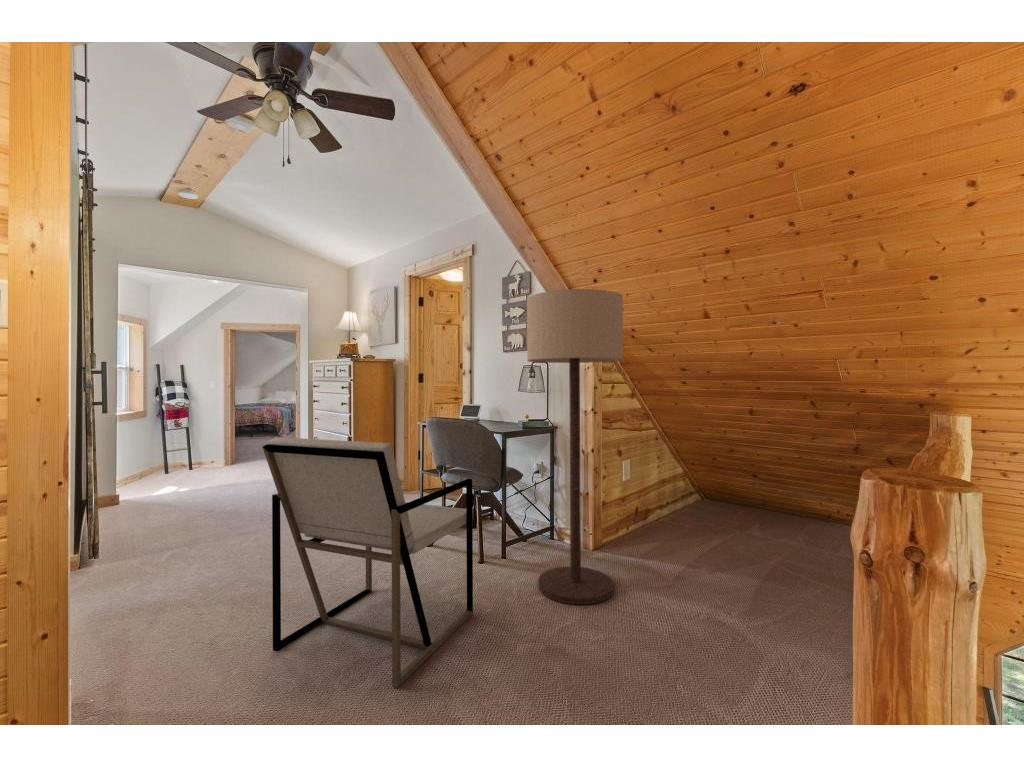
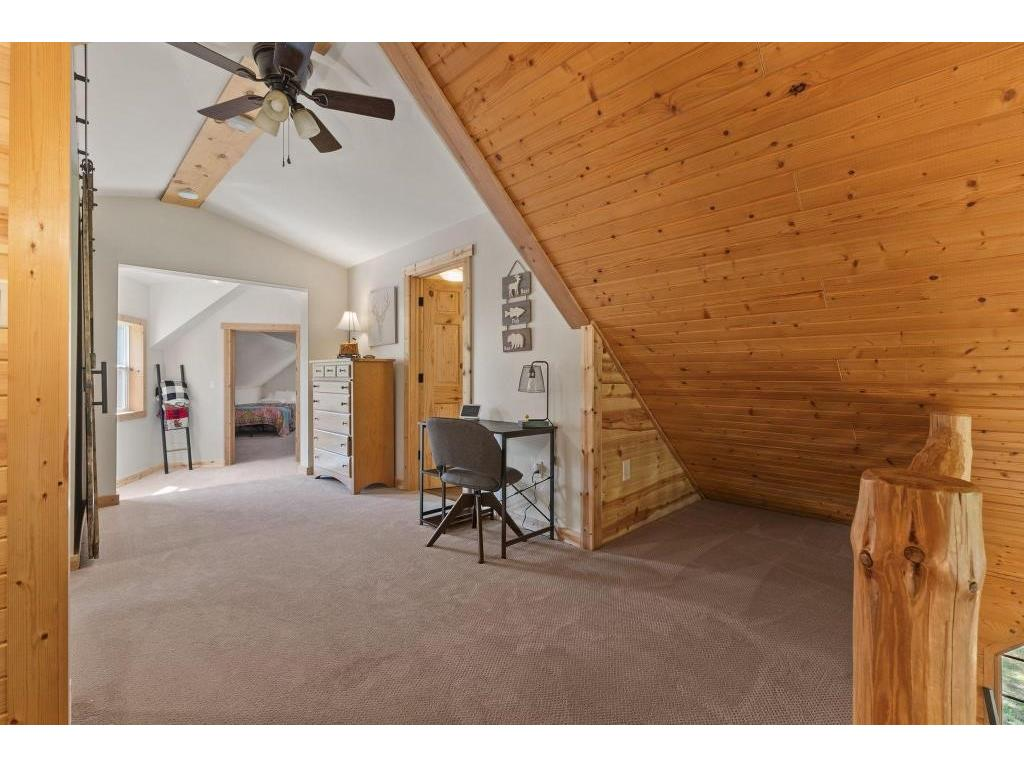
- floor lamp [526,288,624,606]
- armchair [262,436,474,689]
